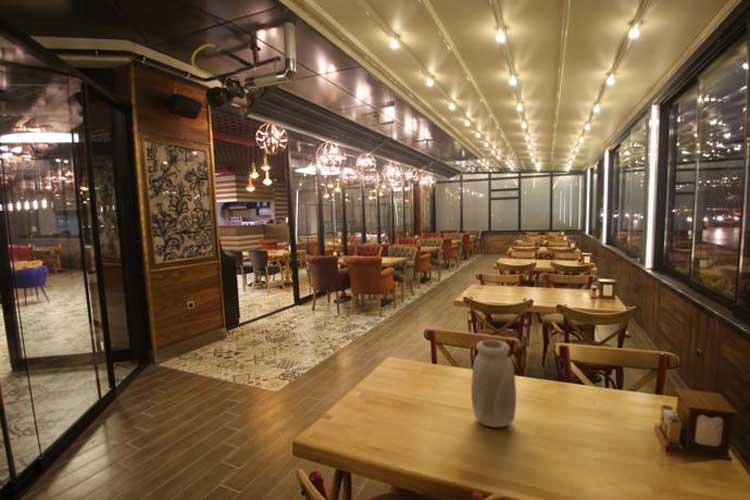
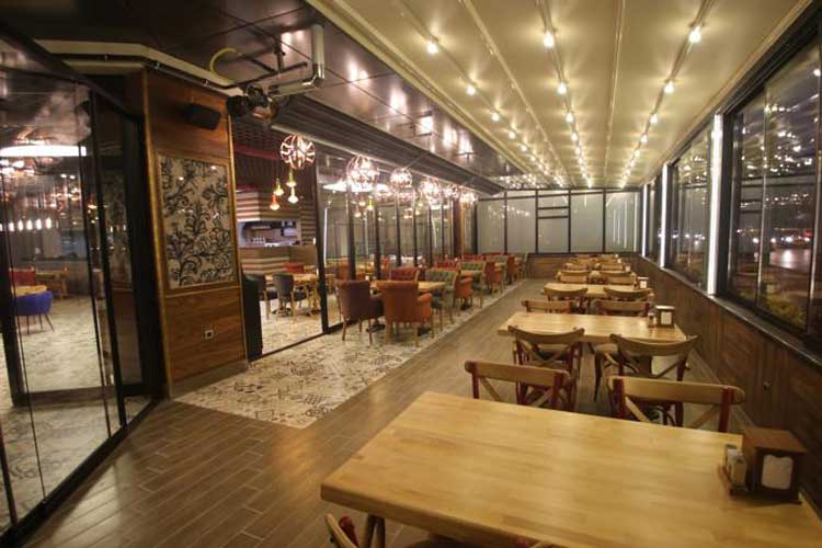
- vase [470,339,517,428]
